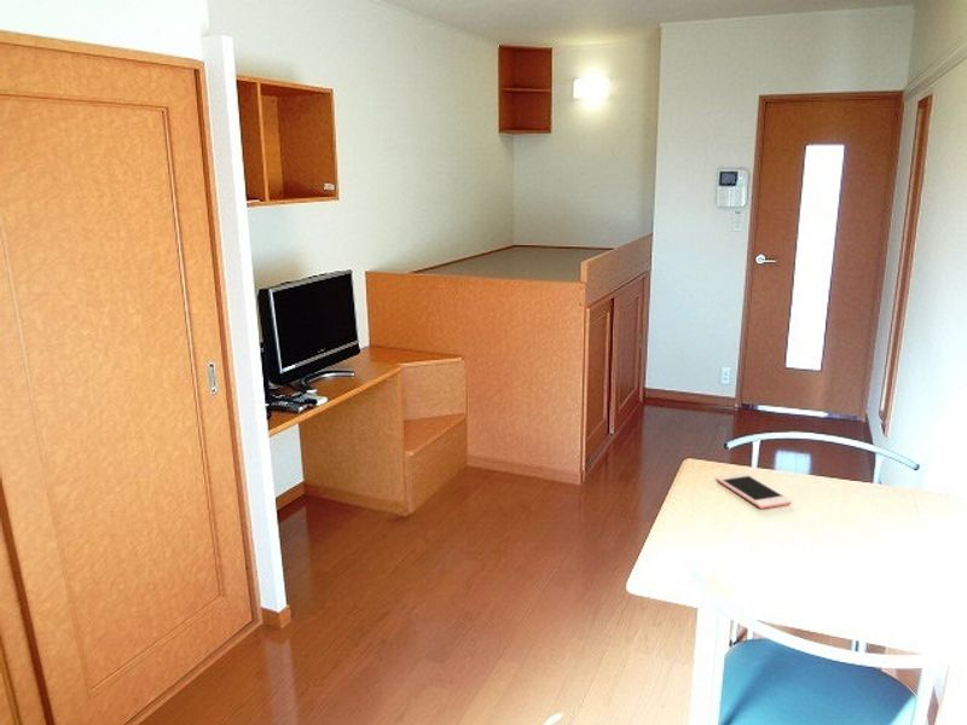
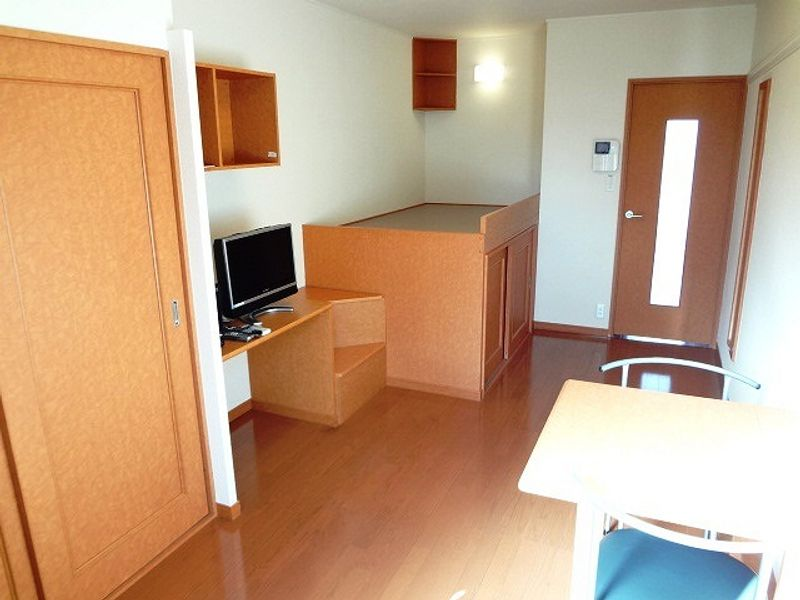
- cell phone [716,472,793,510]
